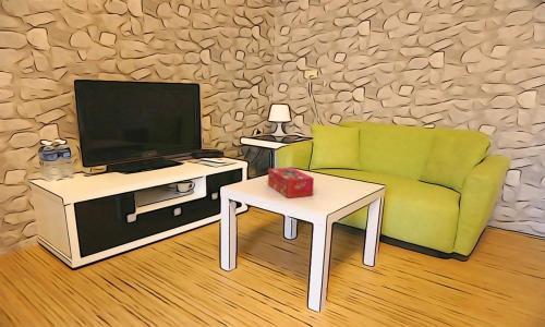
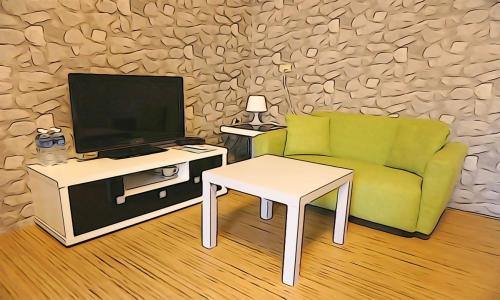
- tissue box [267,167,315,199]
